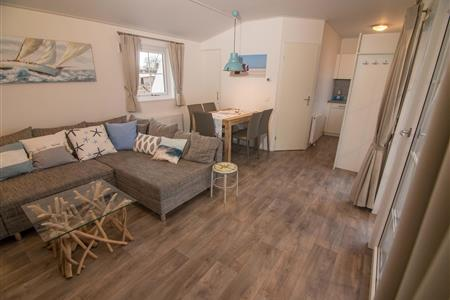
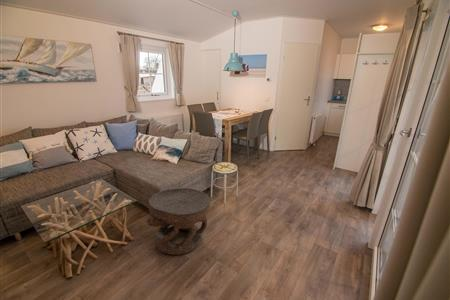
+ carved stool [145,187,211,256]
